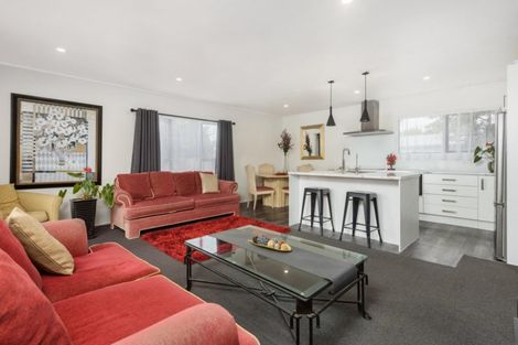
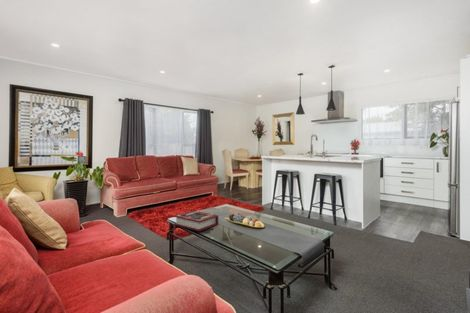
+ book [173,210,219,232]
